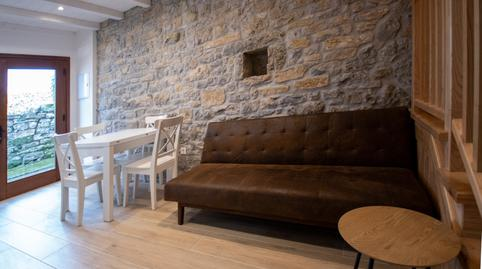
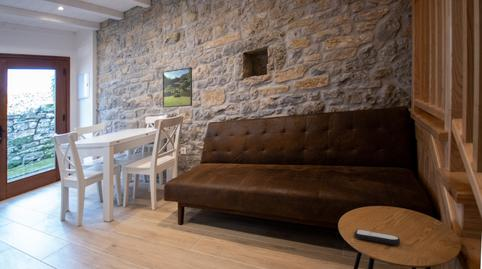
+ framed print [162,66,193,109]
+ remote control [353,228,401,246]
